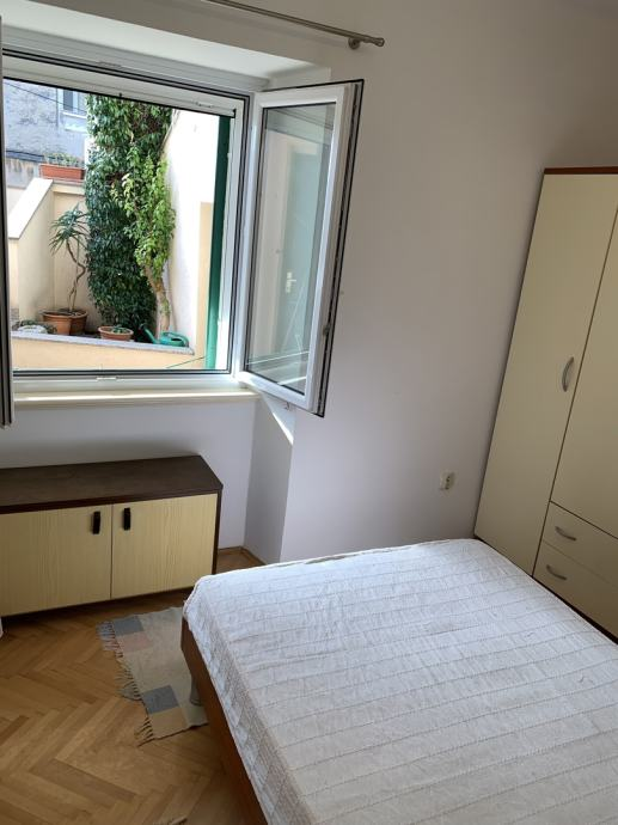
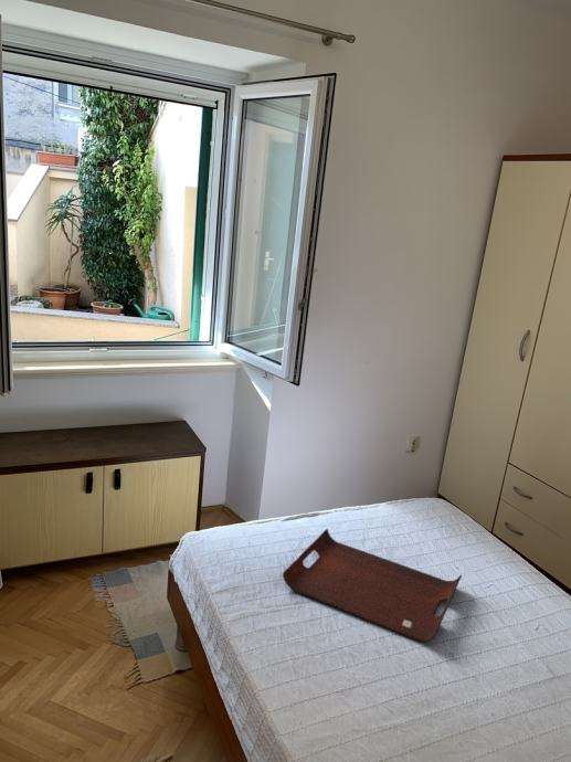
+ serving tray [282,528,463,643]
